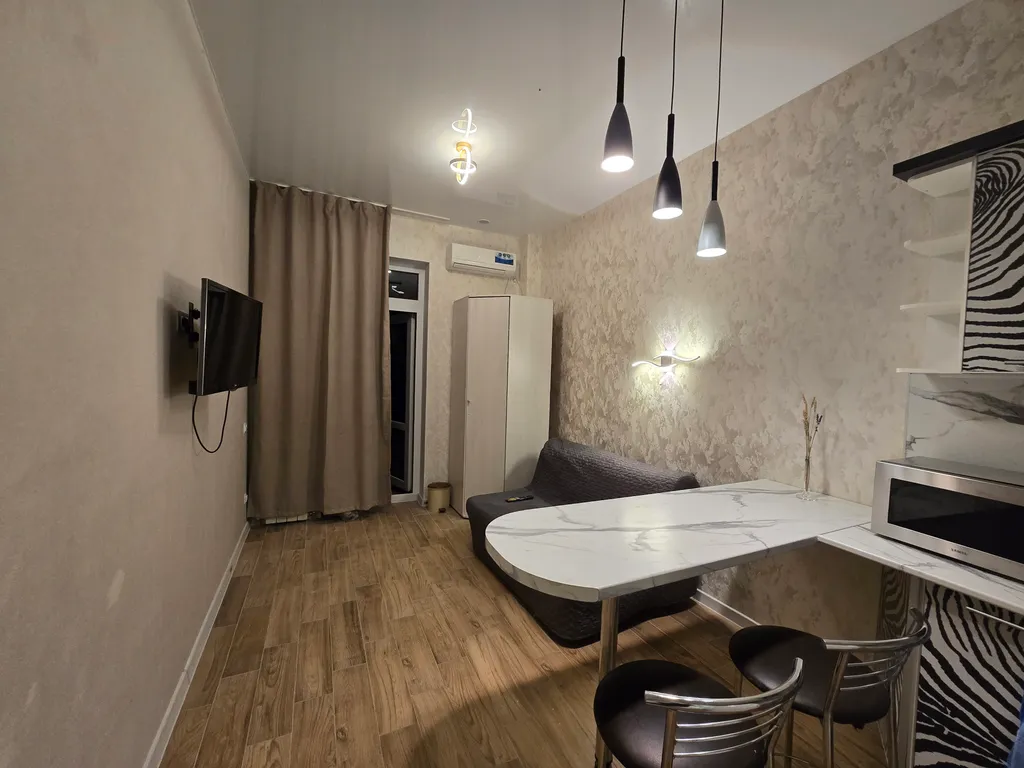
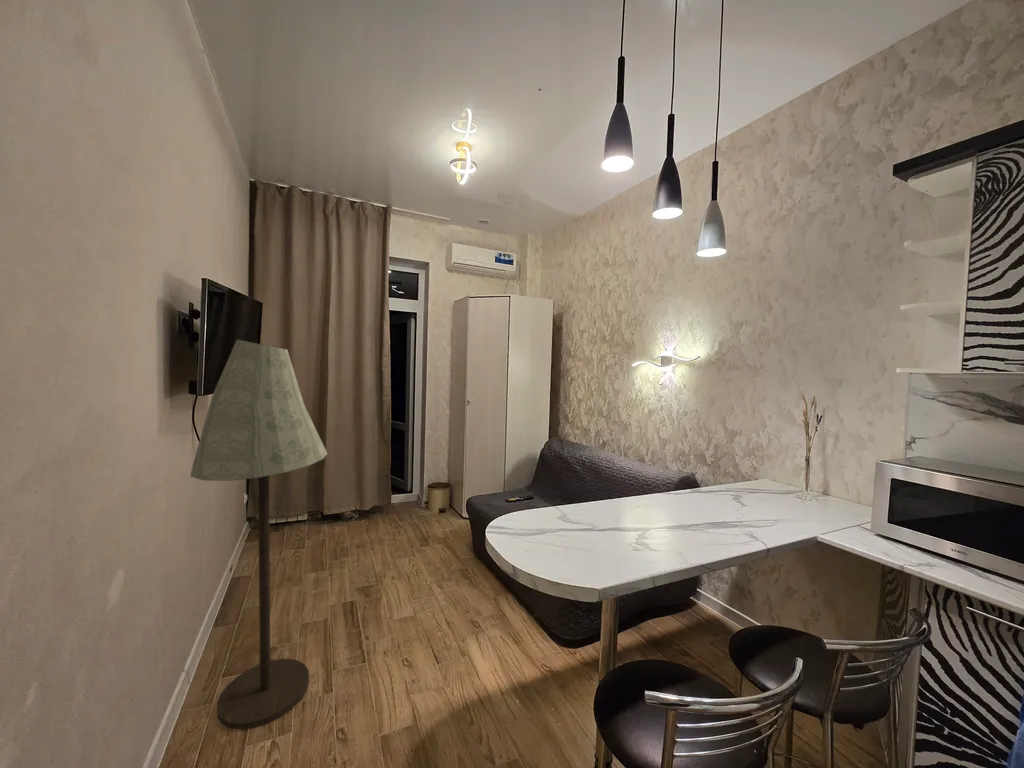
+ floor lamp [189,339,328,730]
